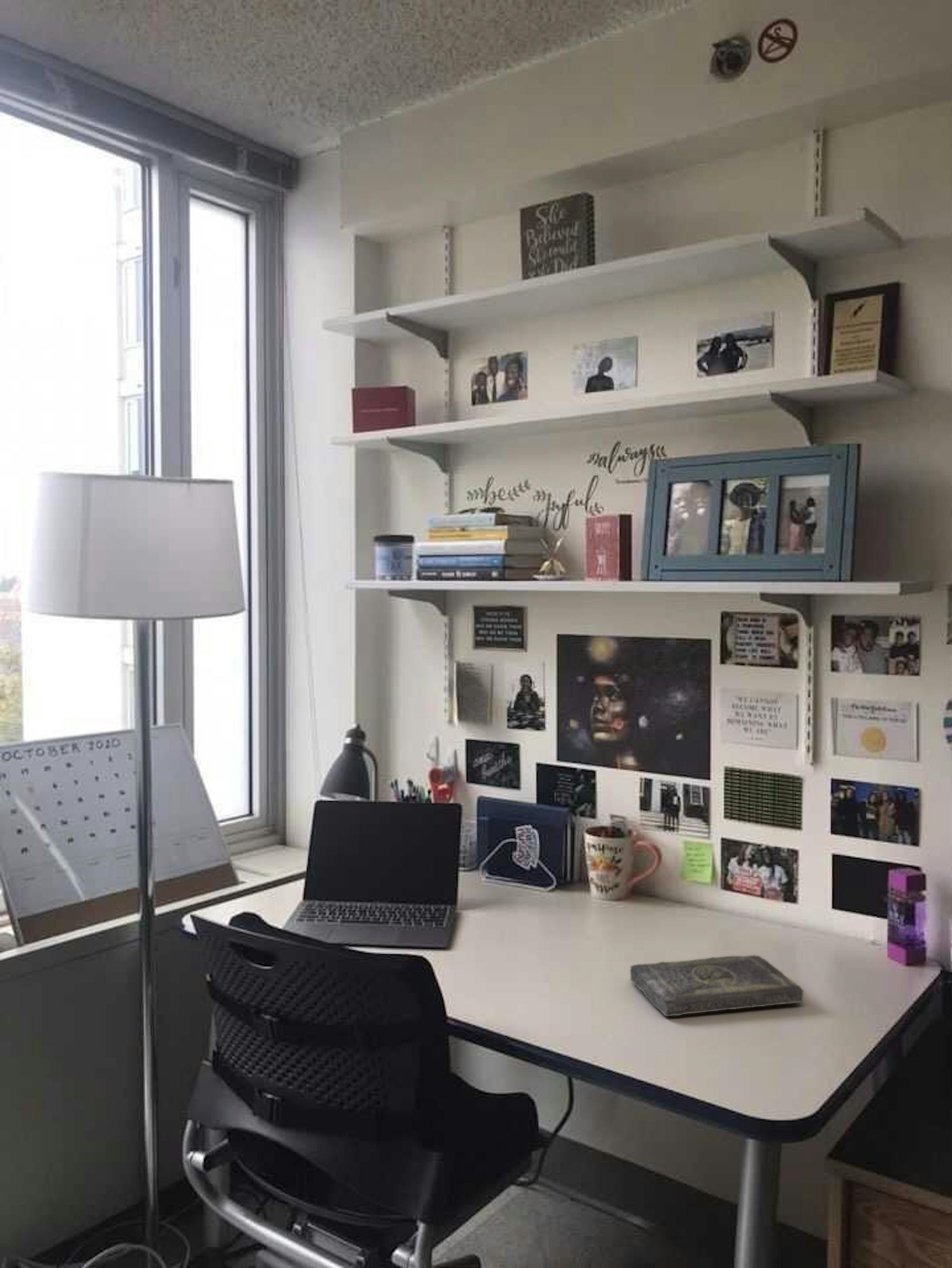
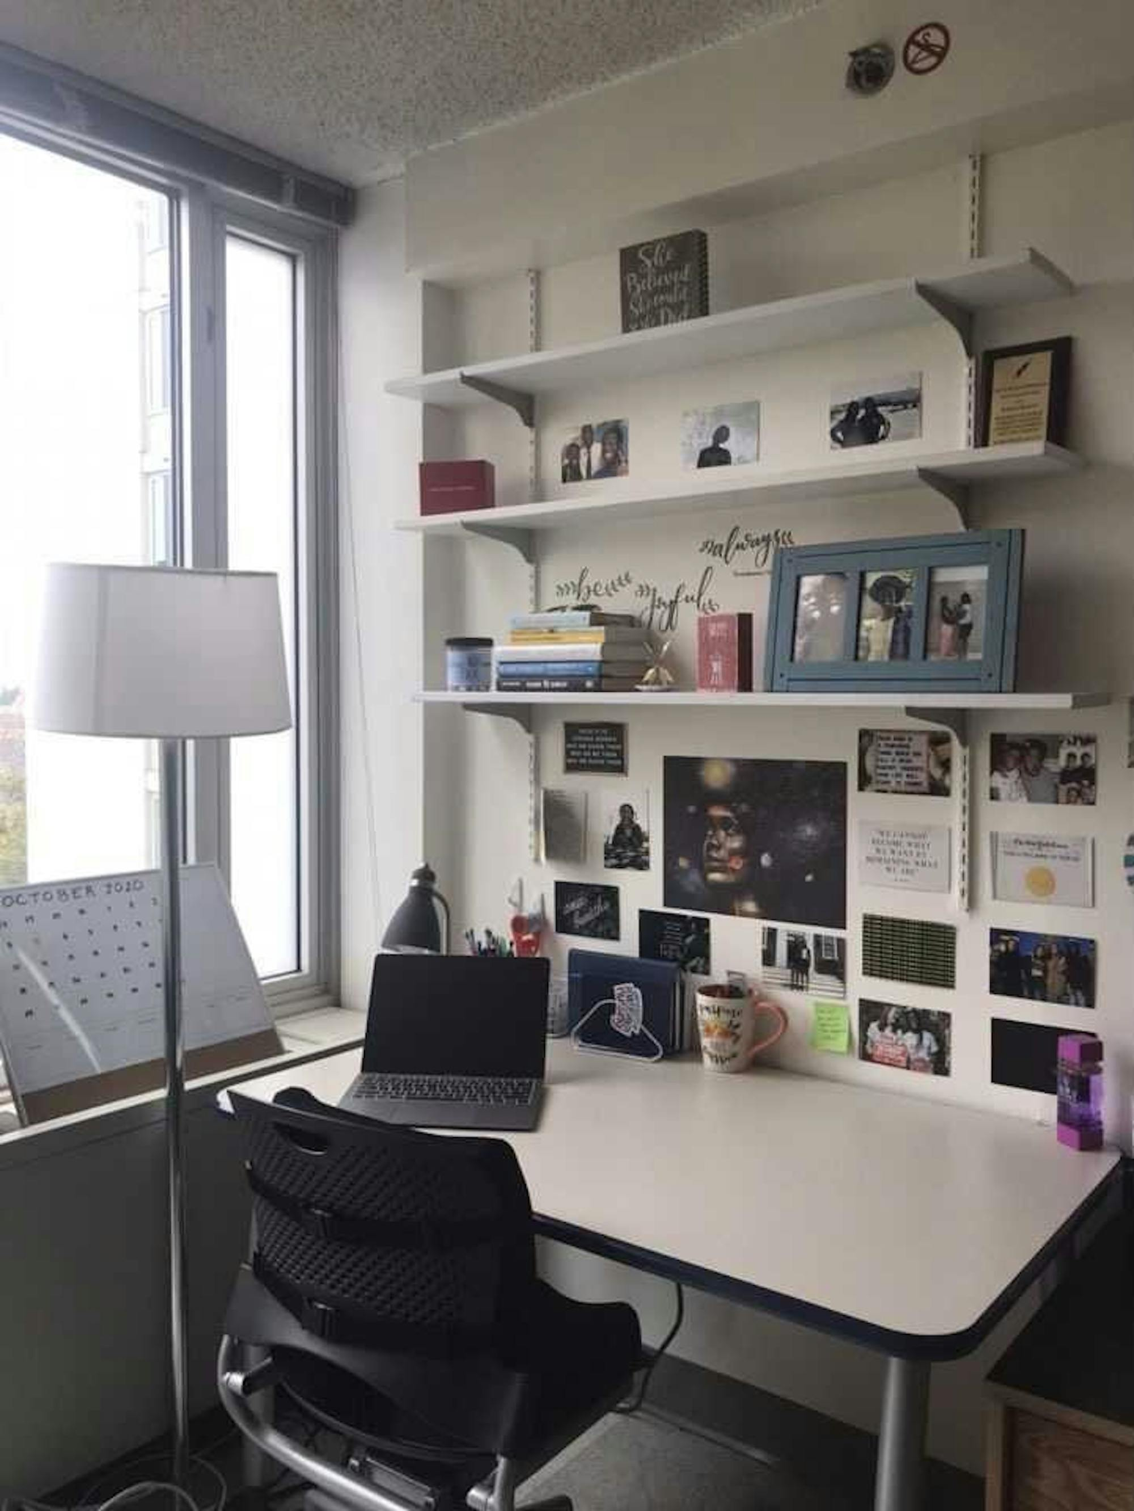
- book [630,955,804,1017]
